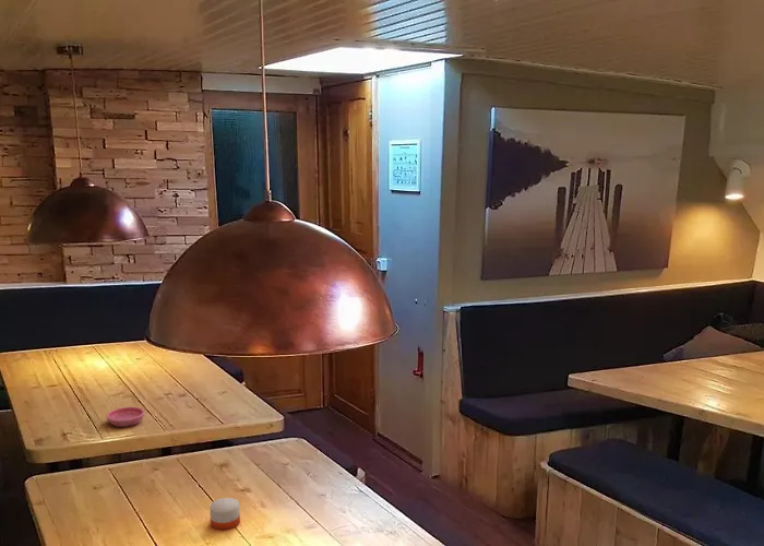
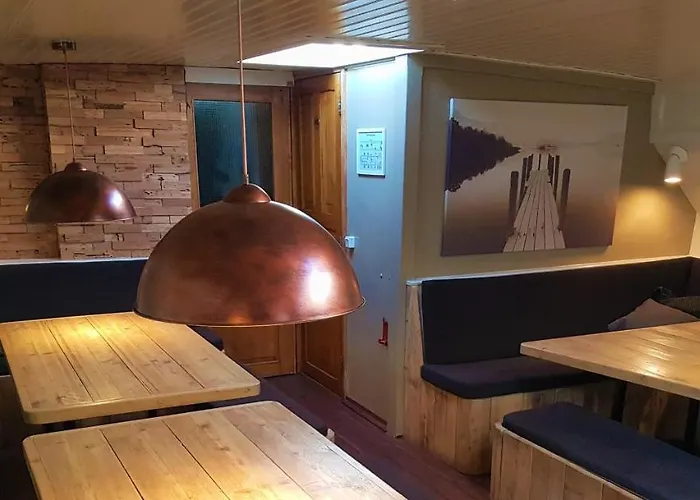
- candle [208,497,241,531]
- saucer [106,406,145,428]
